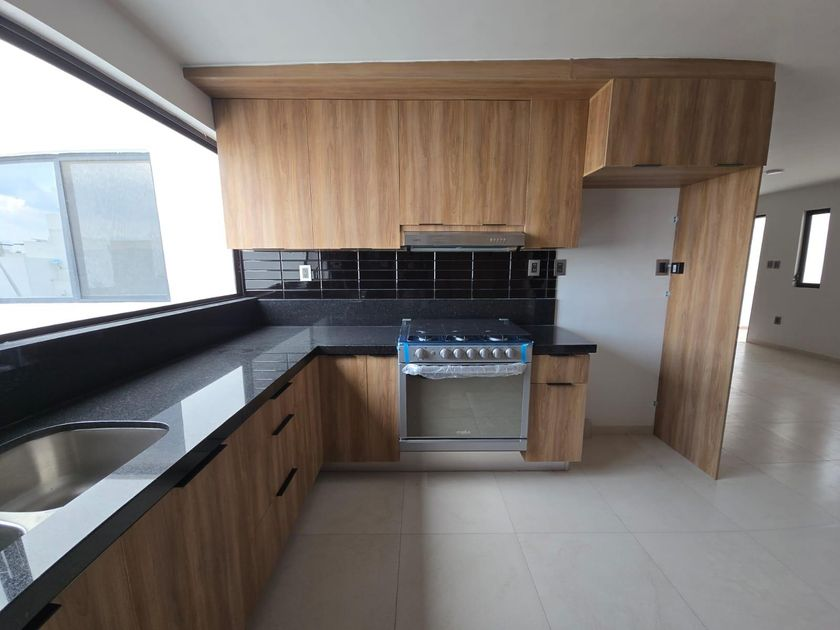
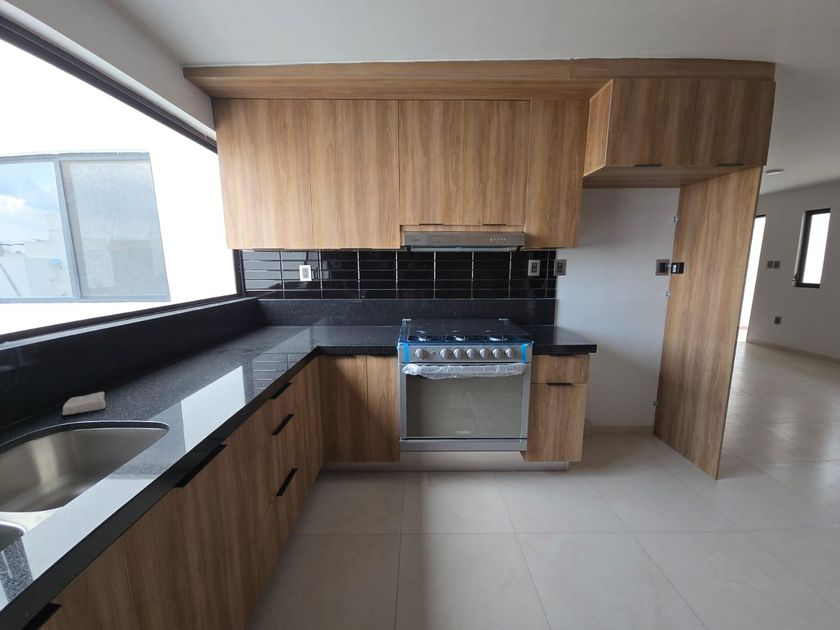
+ soap bar [61,391,107,416]
